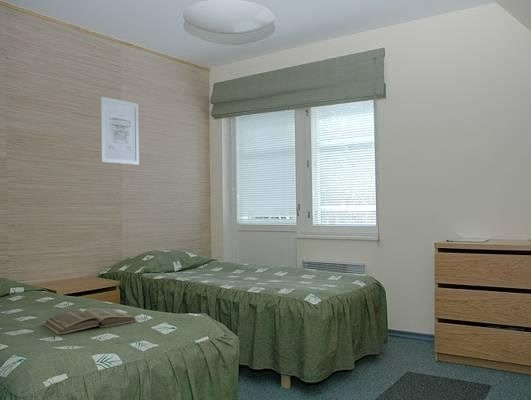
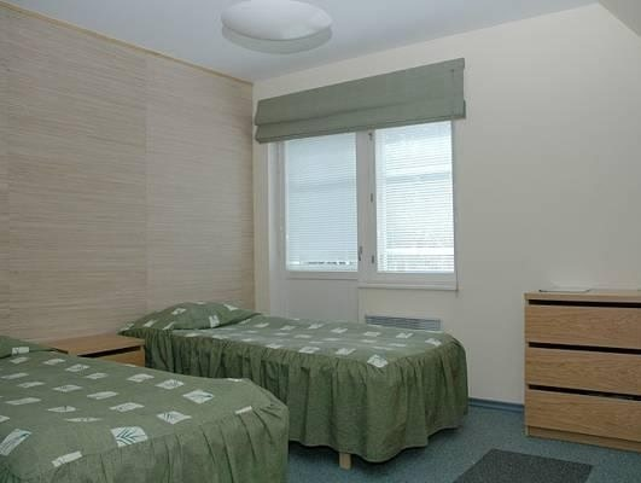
- book [42,308,138,336]
- wall art [99,95,140,166]
